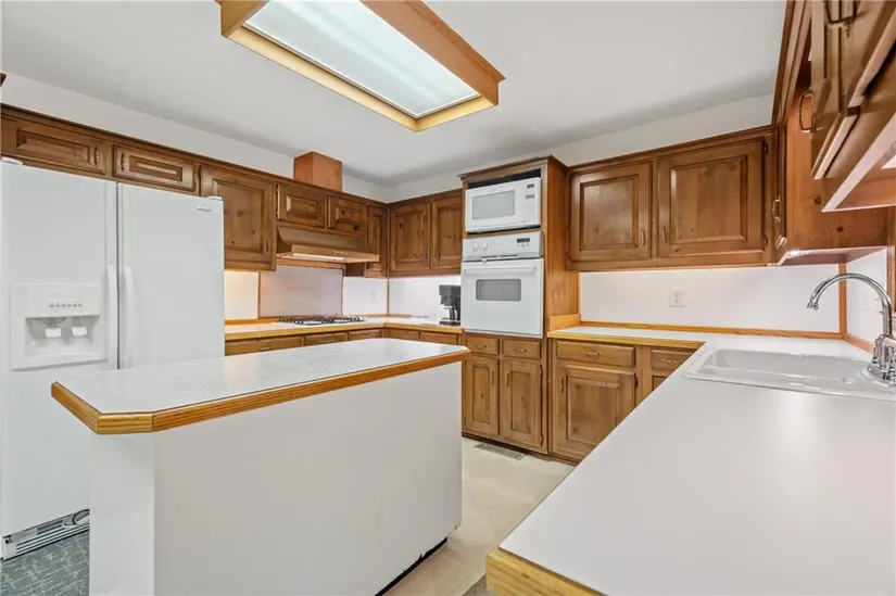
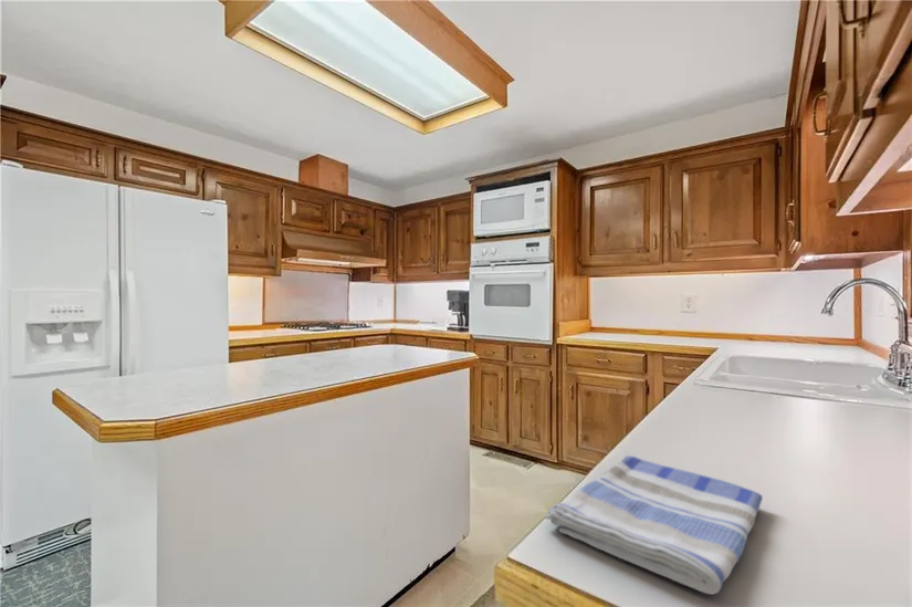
+ dish towel [544,454,764,596]
